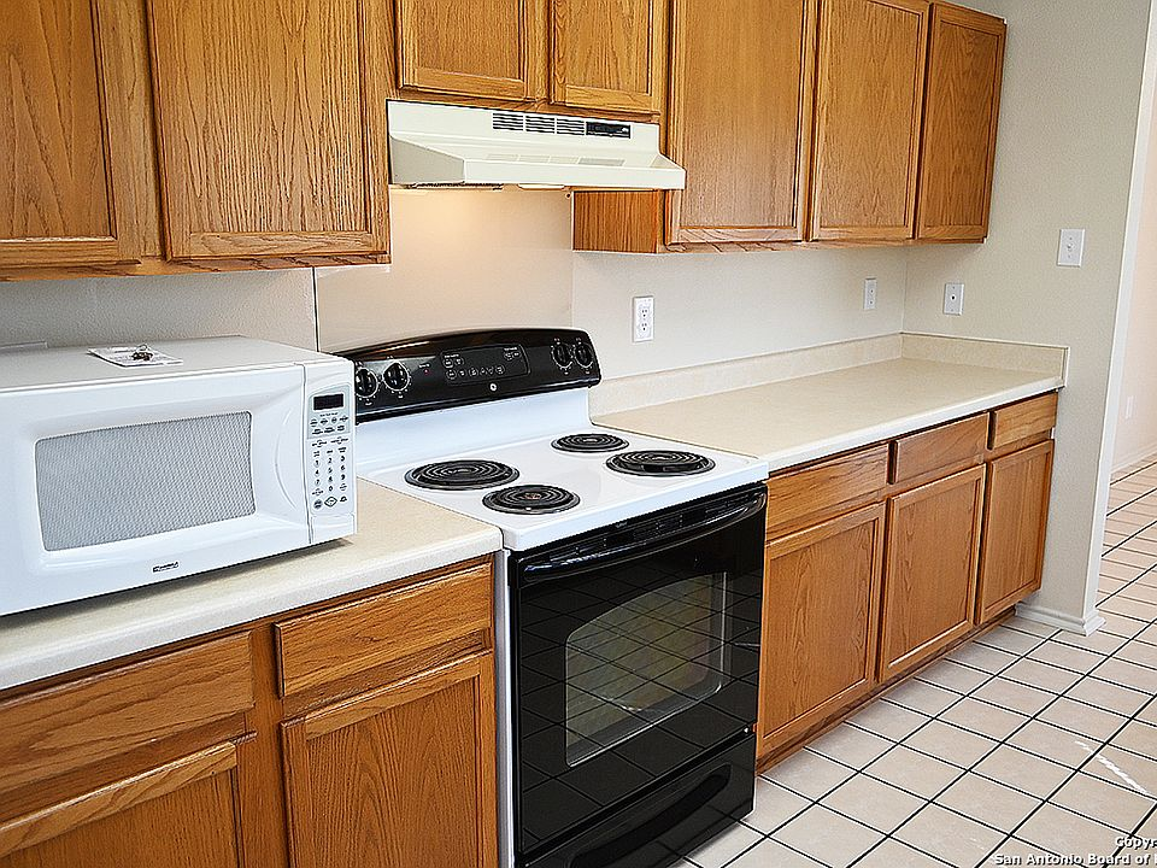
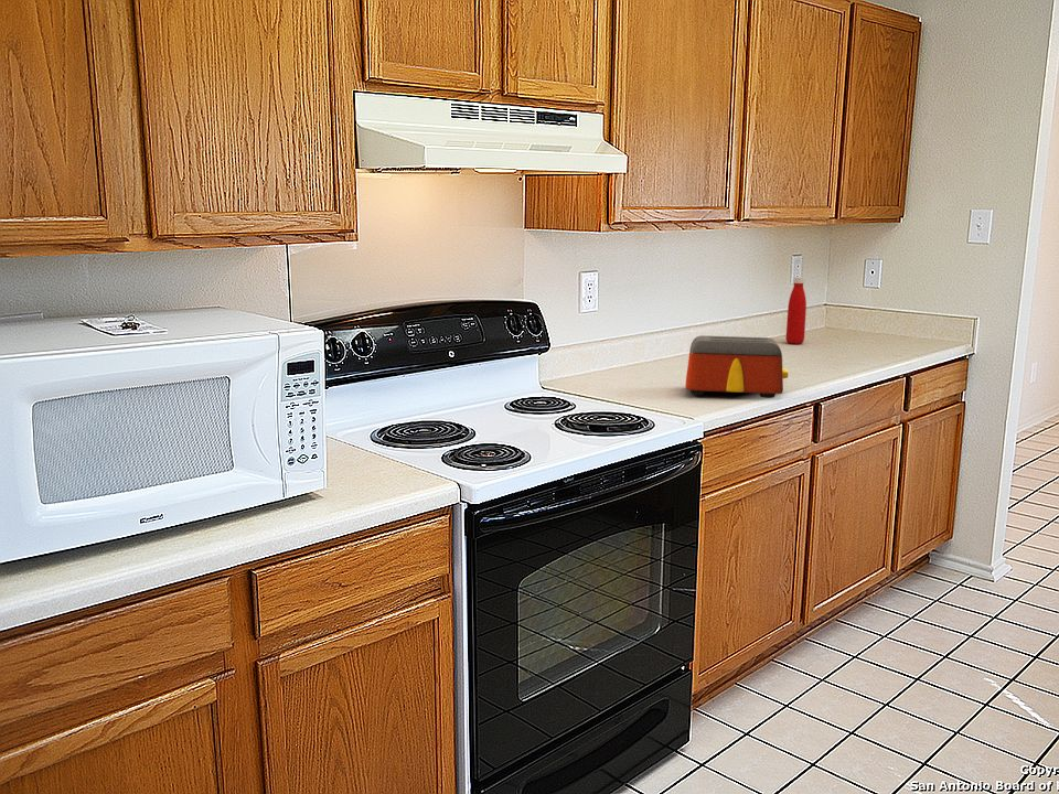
+ toaster [684,334,789,399]
+ bottle [785,276,807,345]
